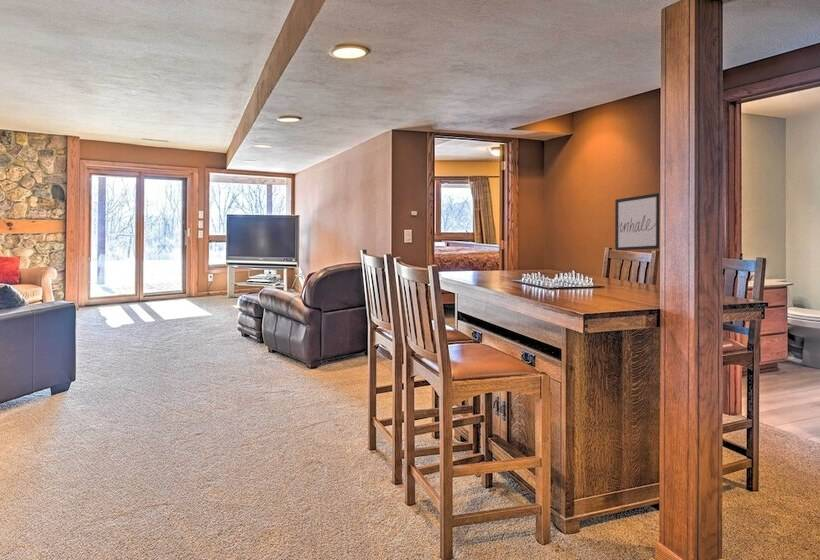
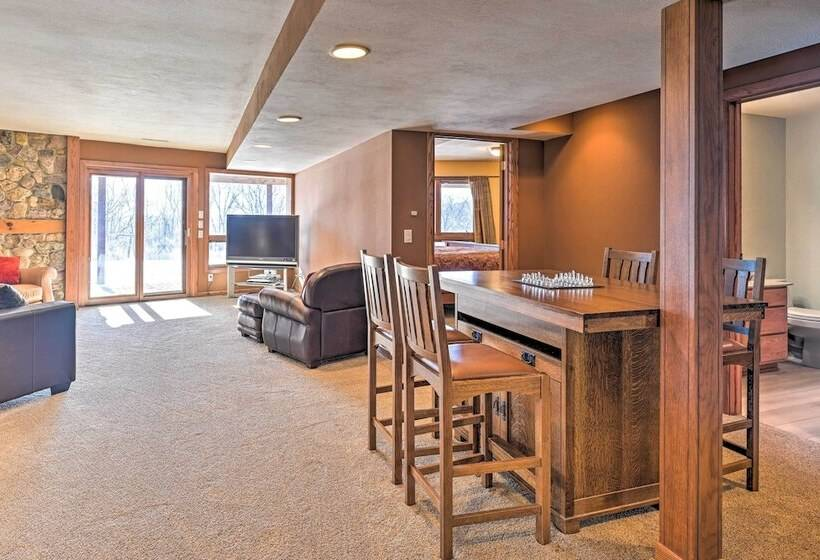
- wall art [614,192,660,251]
